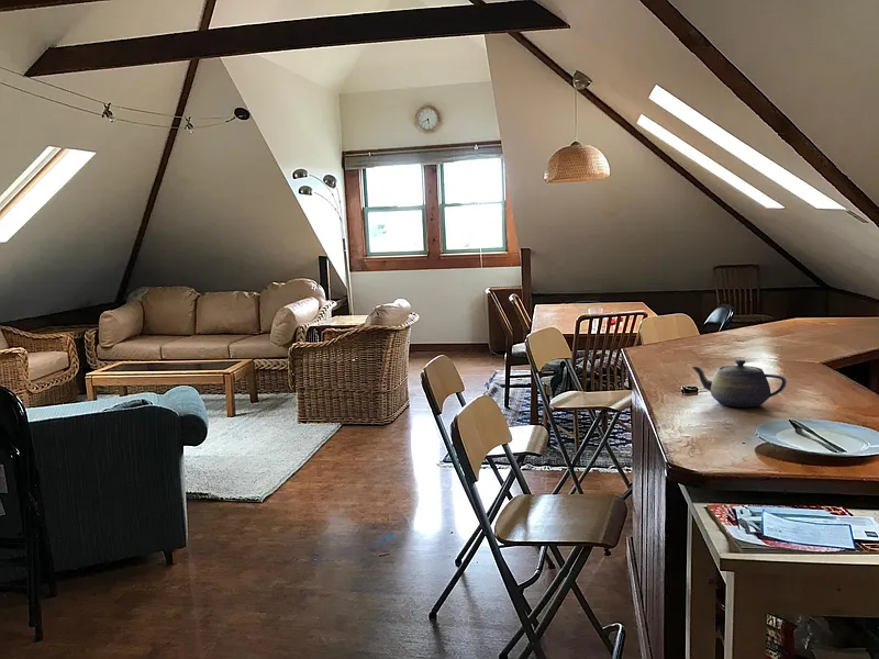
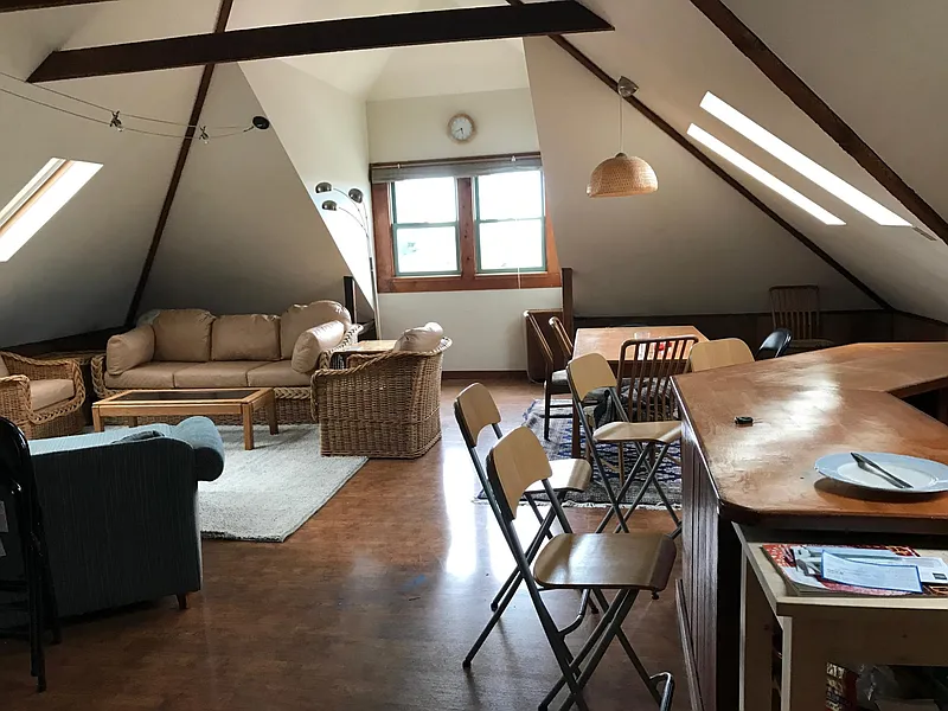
- teapot [690,359,788,409]
